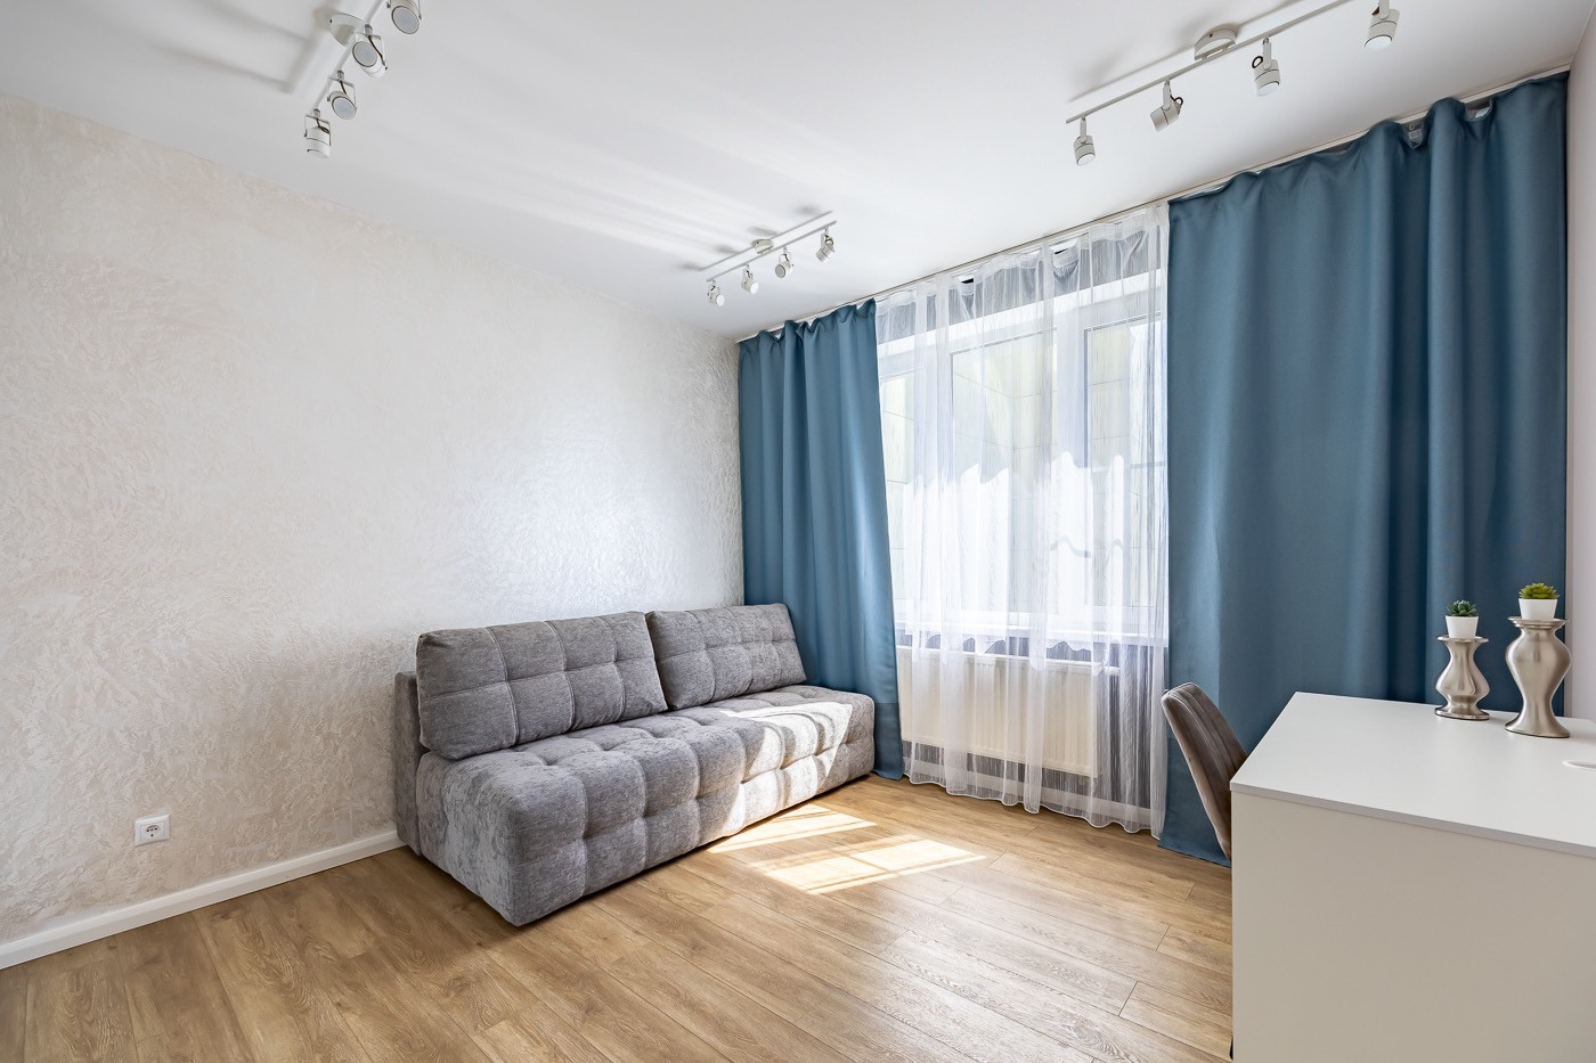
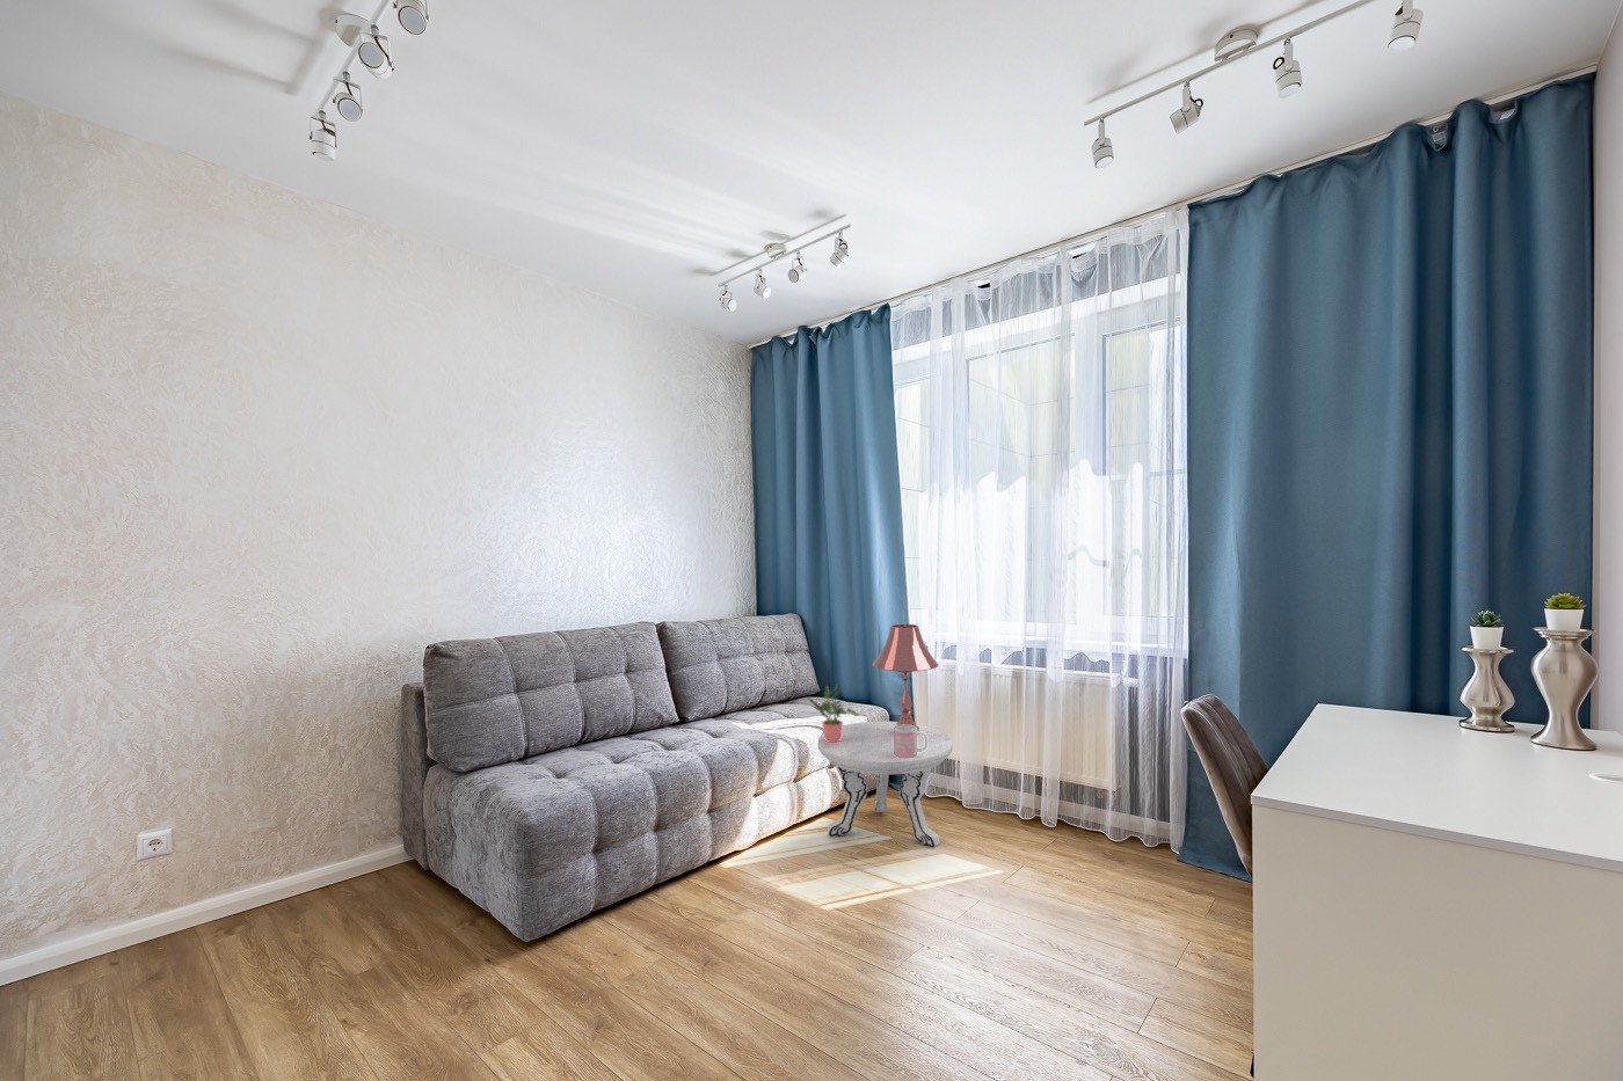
+ mug [894,725,928,758]
+ potted plant [807,683,859,742]
+ table lamp [870,624,940,732]
+ side table [816,720,954,848]
